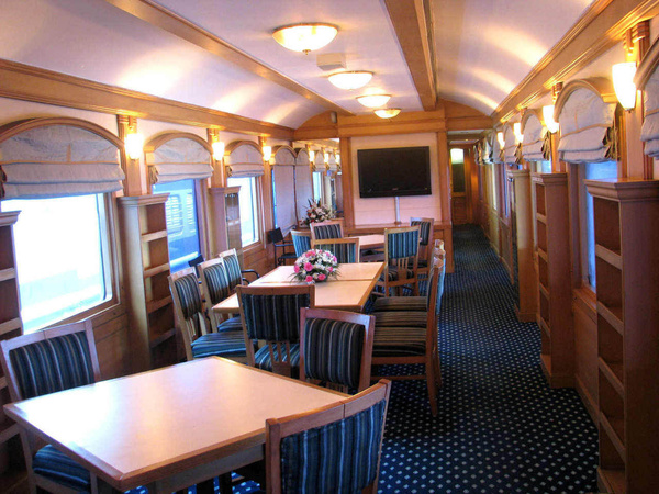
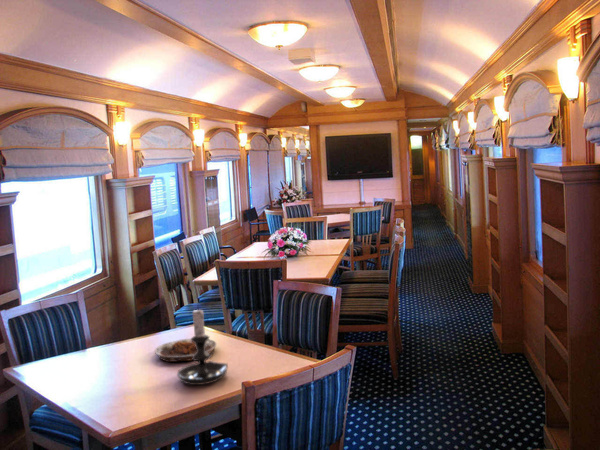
+ candle holder [176,305,229,386]
+ plate [154,338,217,363]
